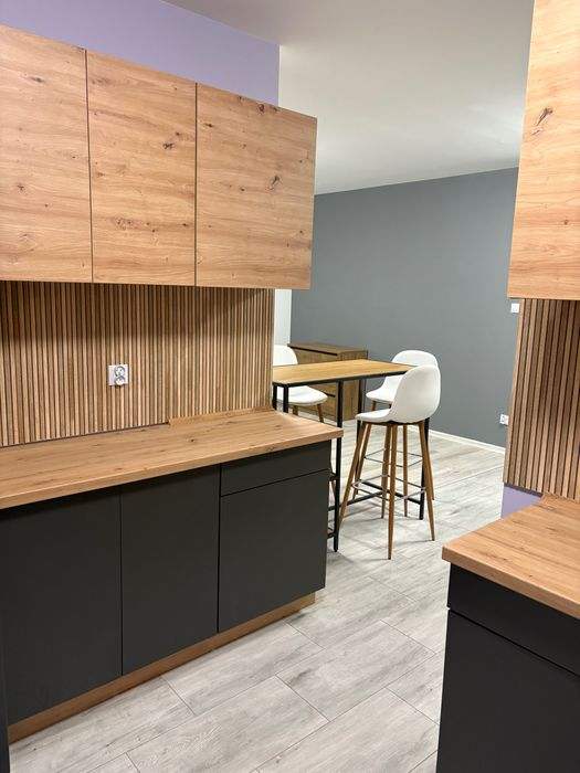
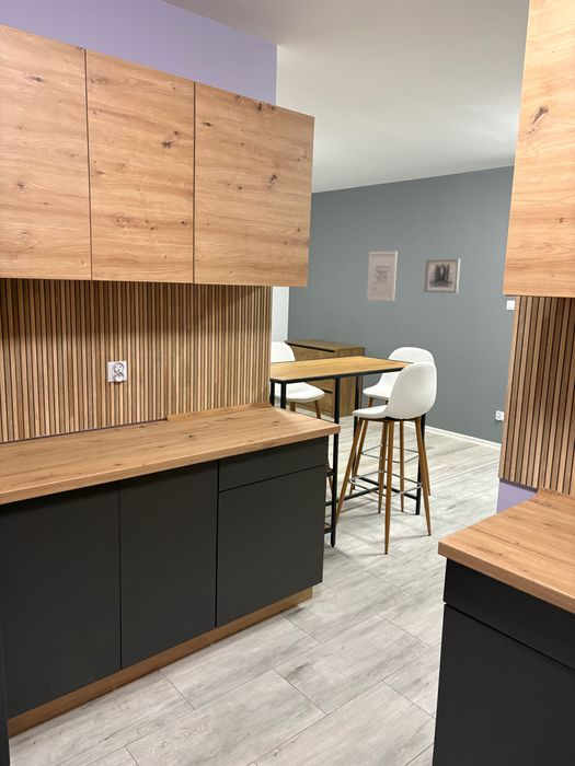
+ wall art [366,249,399,302]
+ wall art [423,258,461,294]
